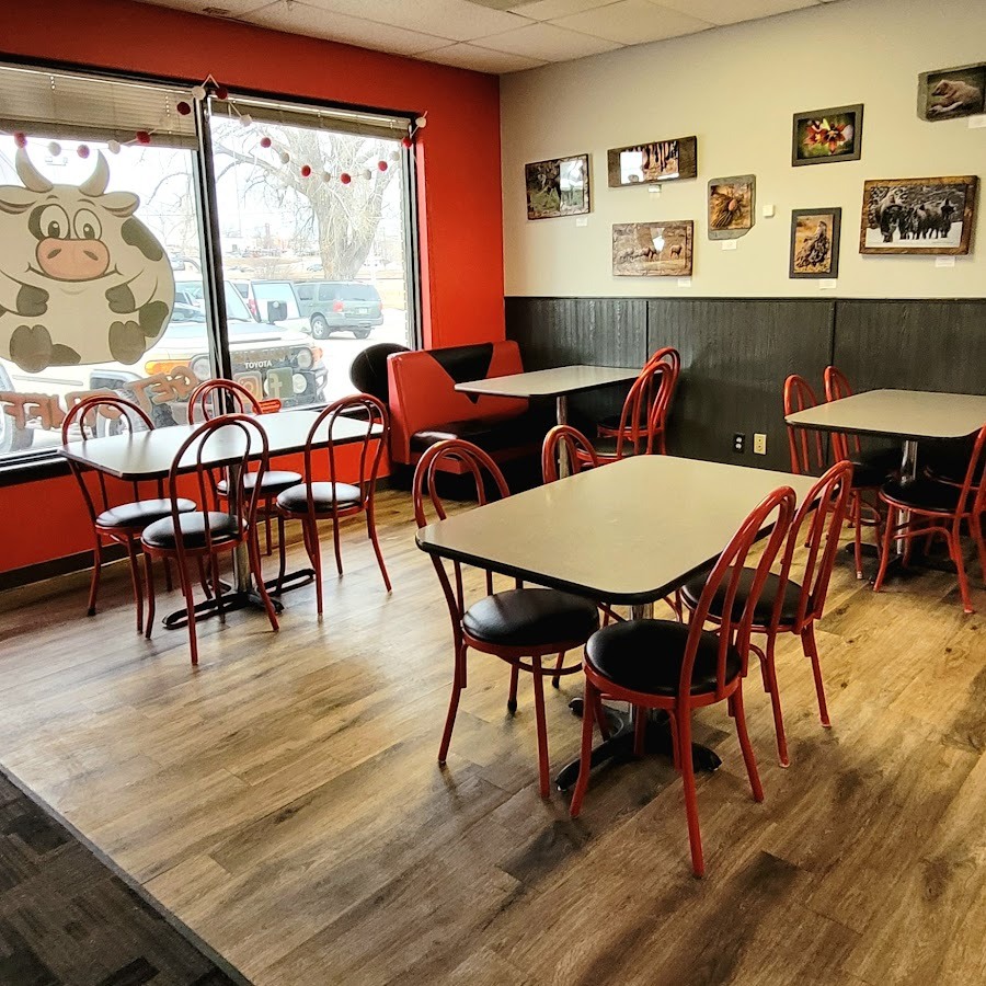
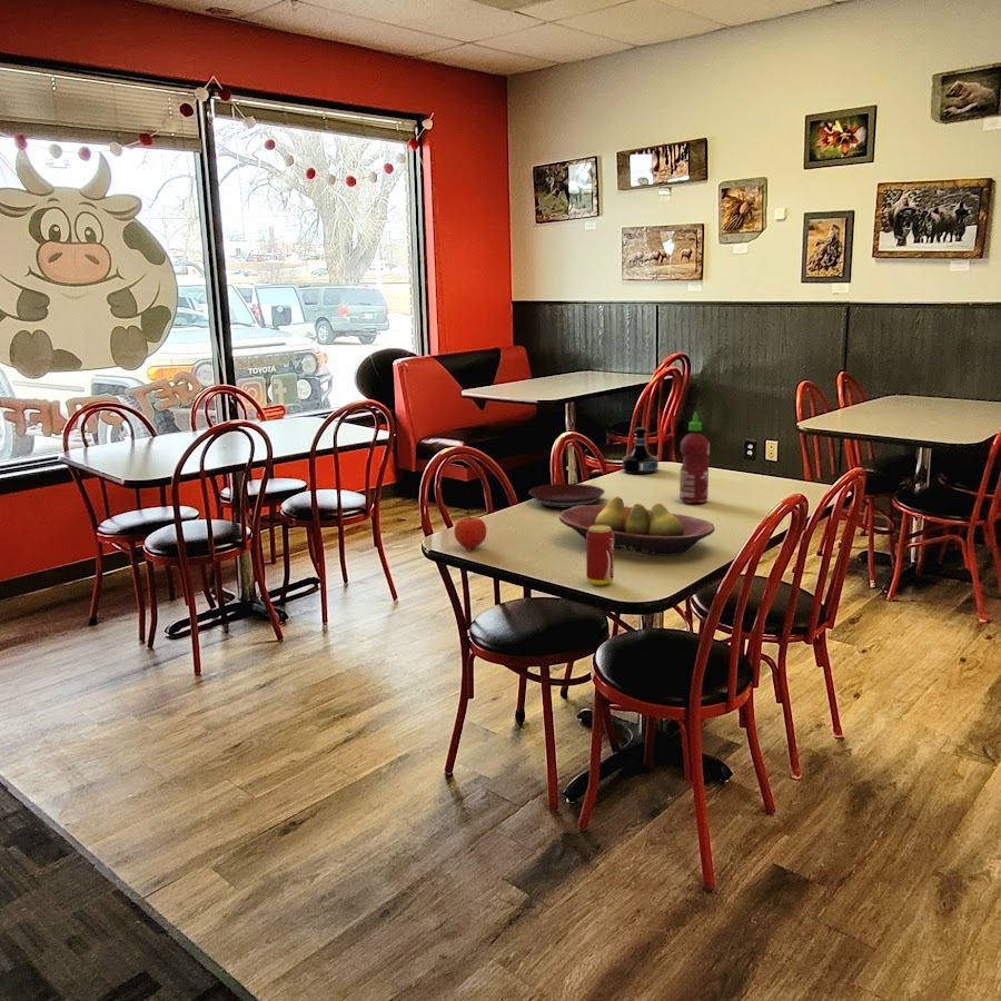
+ fruit bowl [558,496,716,557]
+ tequila bottle [622,426,660,475]
+ hot sauce [678,410,711,504]
+ plate [527,483,606,508]
+ beverage can [585,525,615,586]
+ apple [453,515,487,549]
